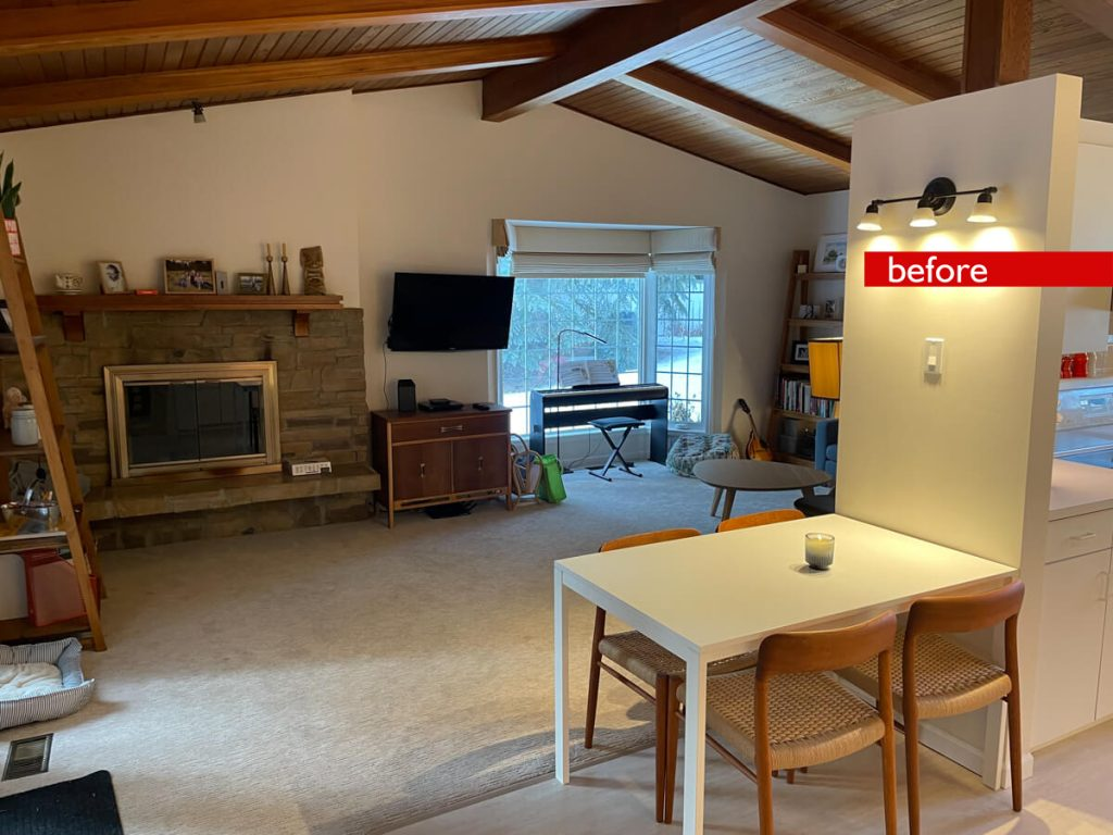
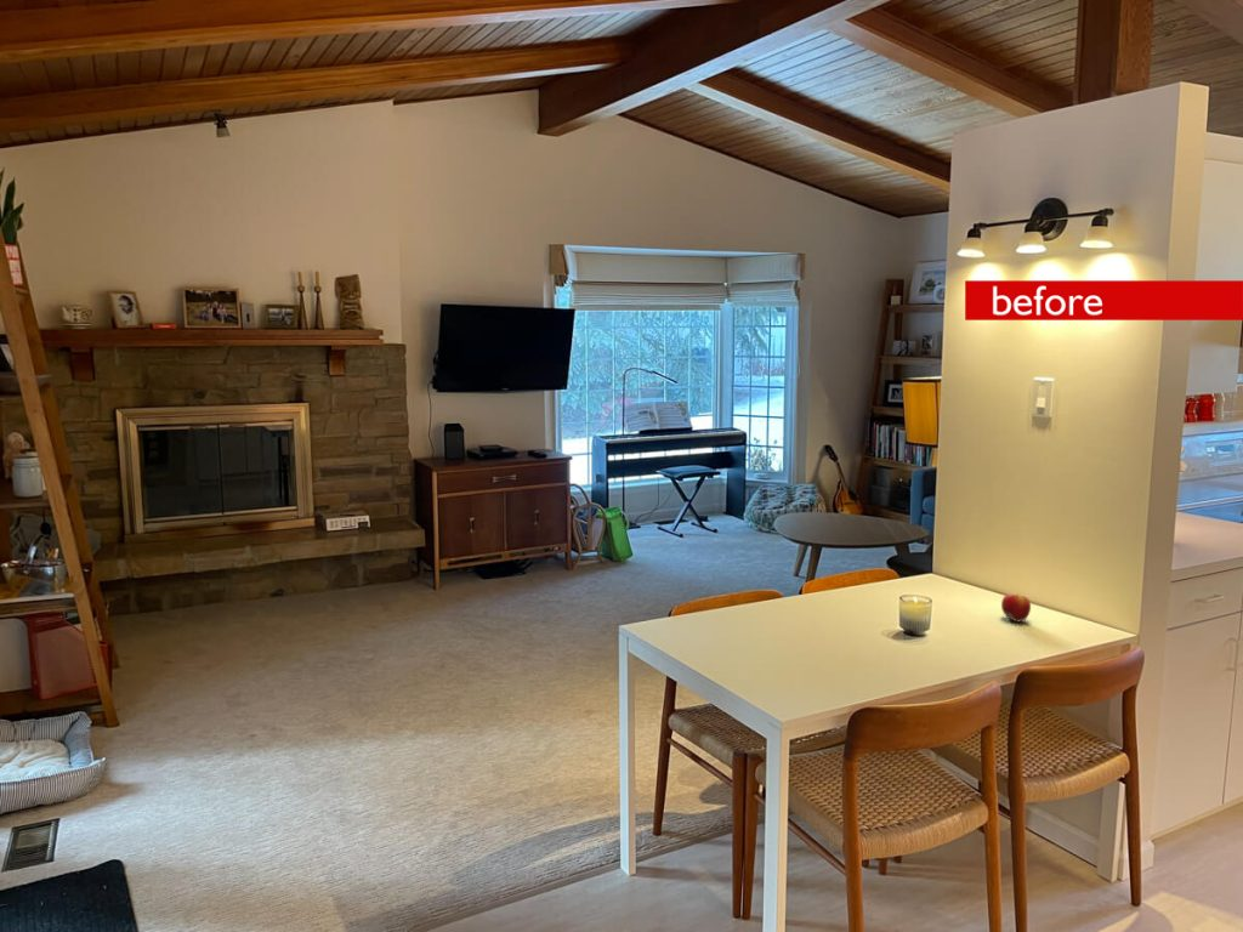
+ apple [1000,592,1032,624]
